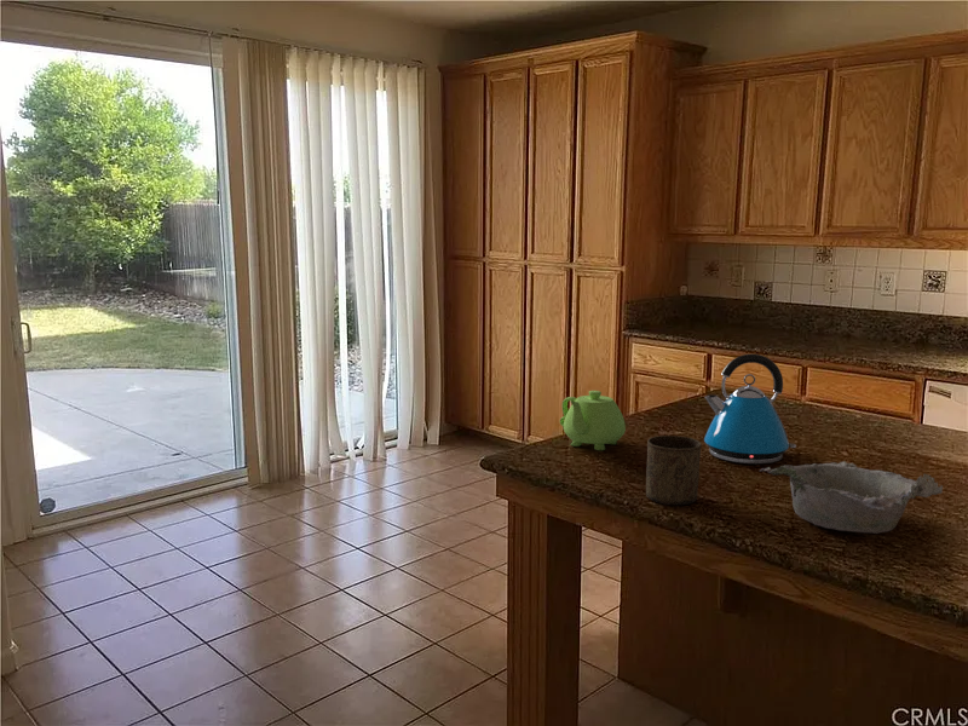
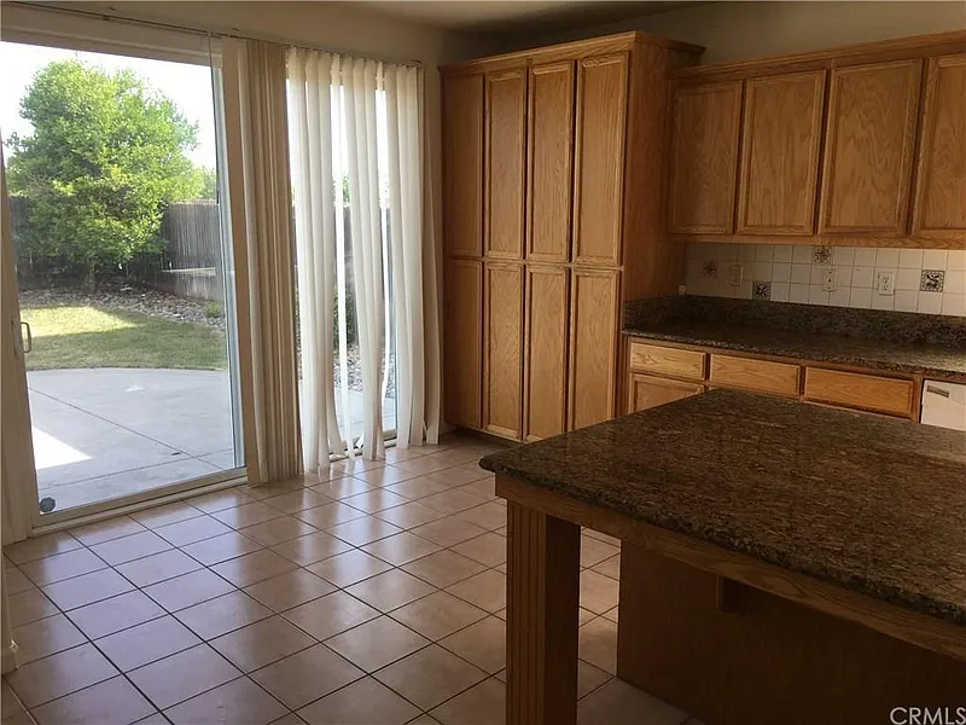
- cup [645,434,703,506]
- teapot [559,390,627,451]
- kettle [703,353,797,465]
- bowl [759,460,944,535]
